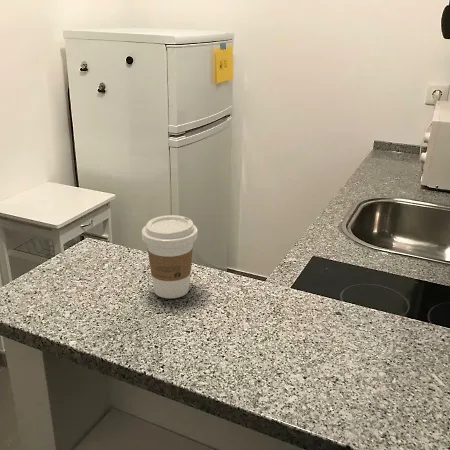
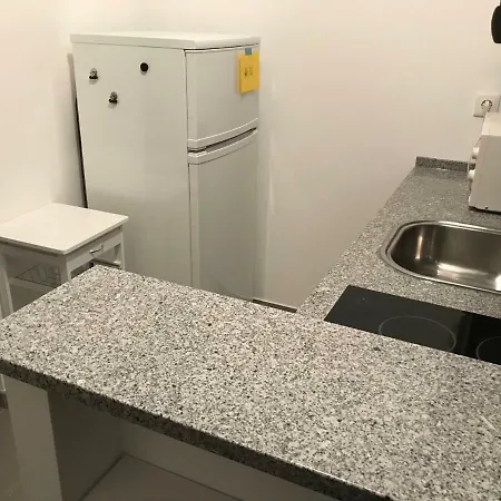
- coffee cup [141,214,199,299]
